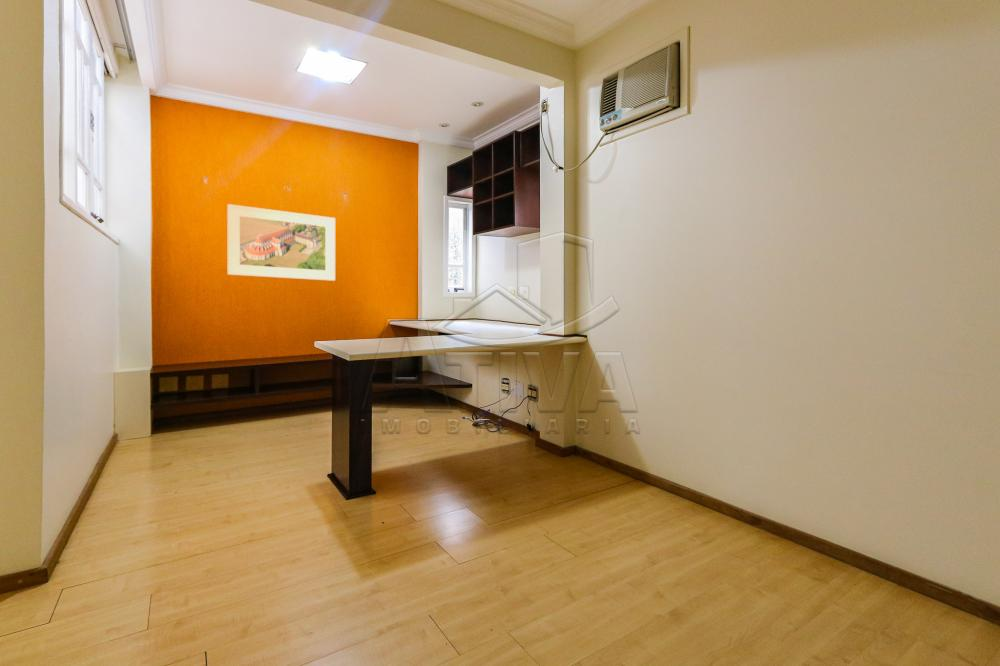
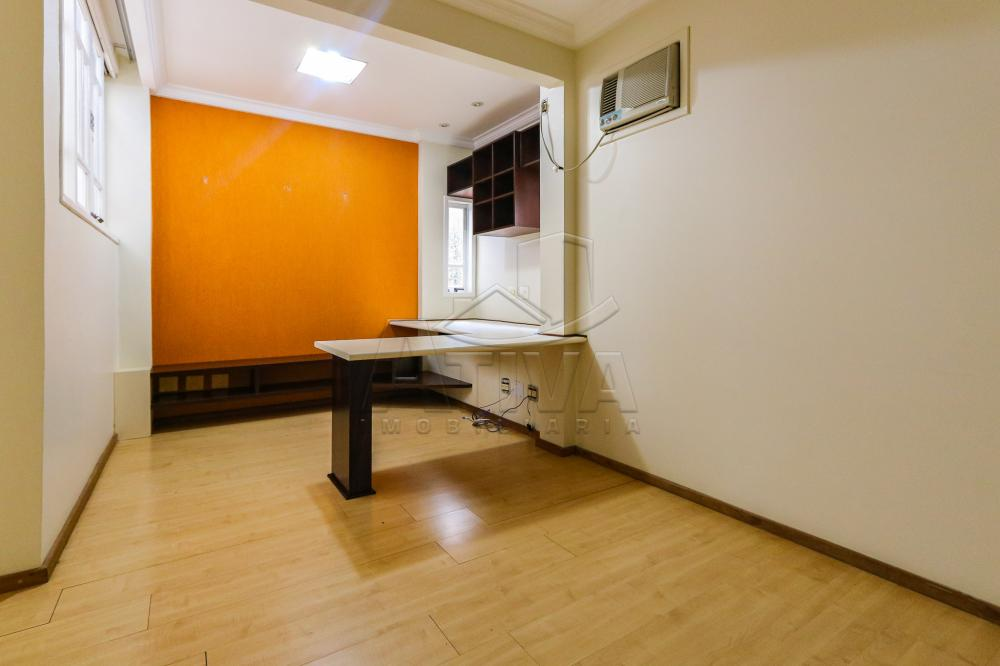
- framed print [226,203,336,282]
